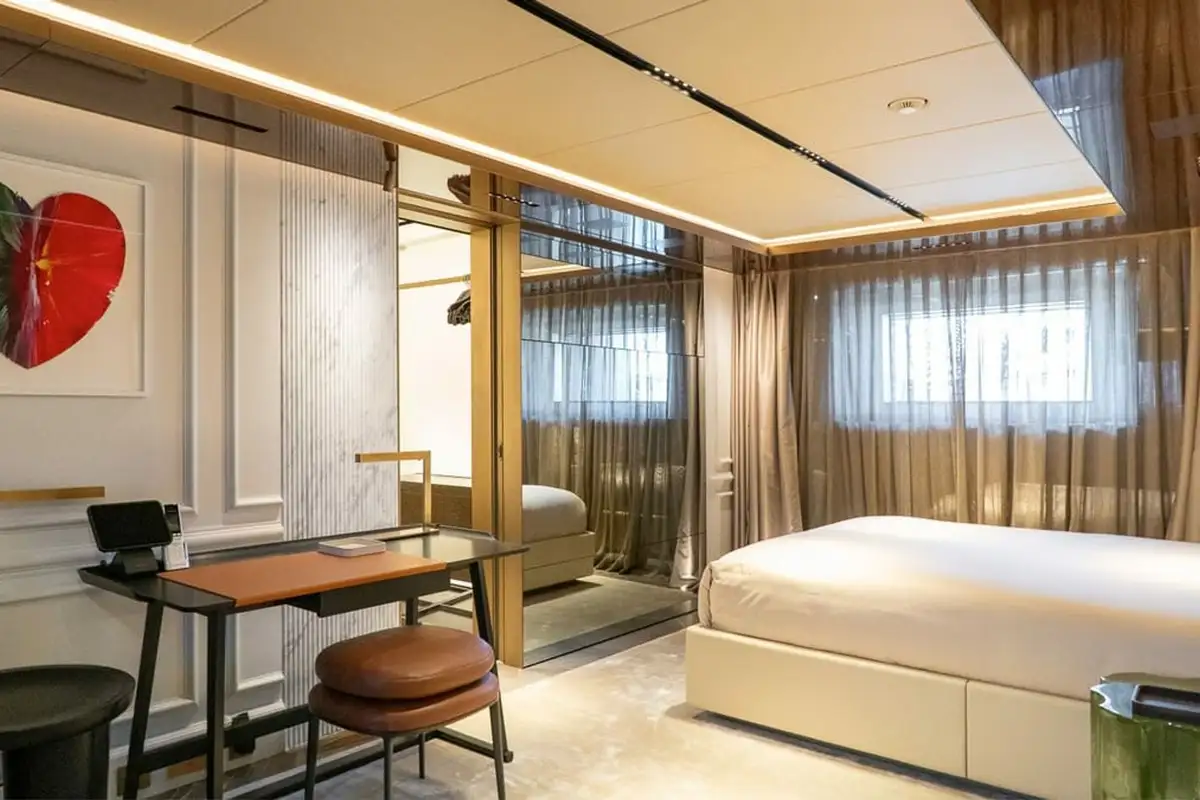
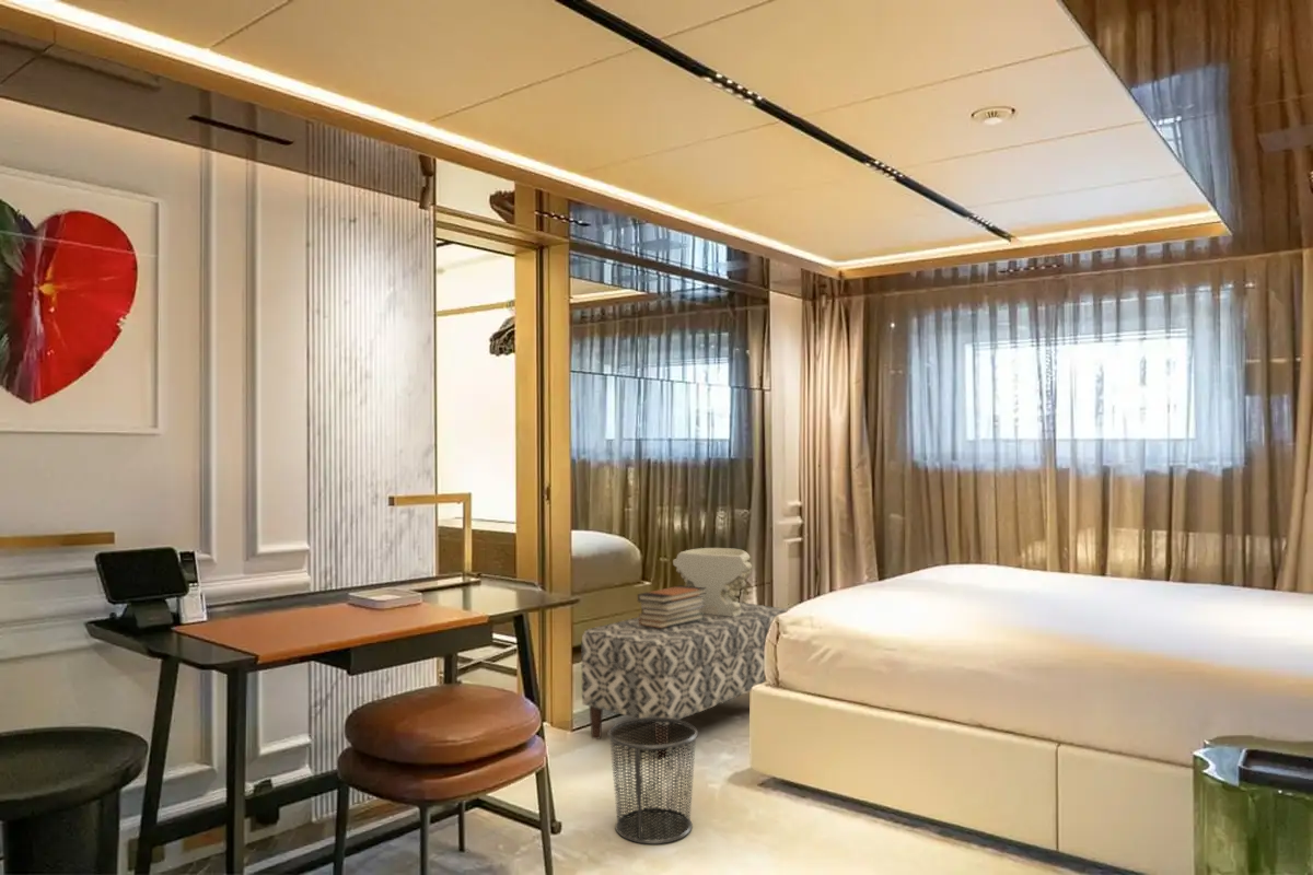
+ waste bin [606,718,699,845]
+ bench [580,602,789,759]
+ decorative bowl [672,547,753,617]
+ book stack [637,585,706,628]
